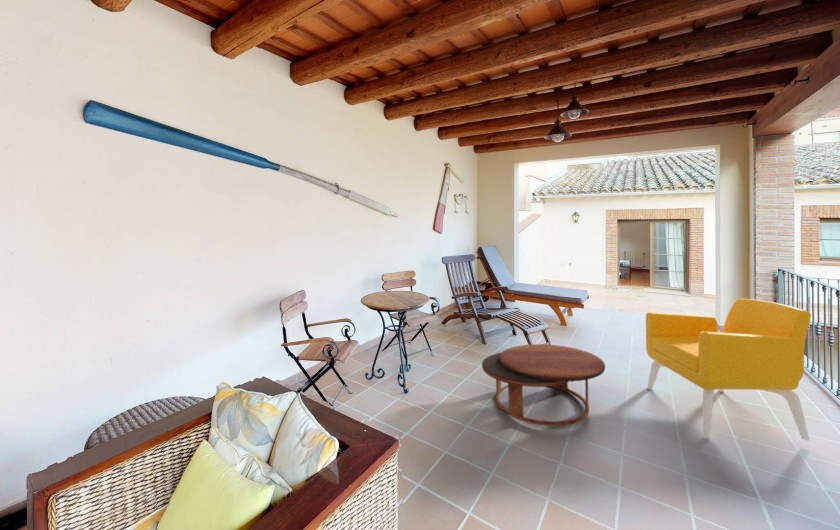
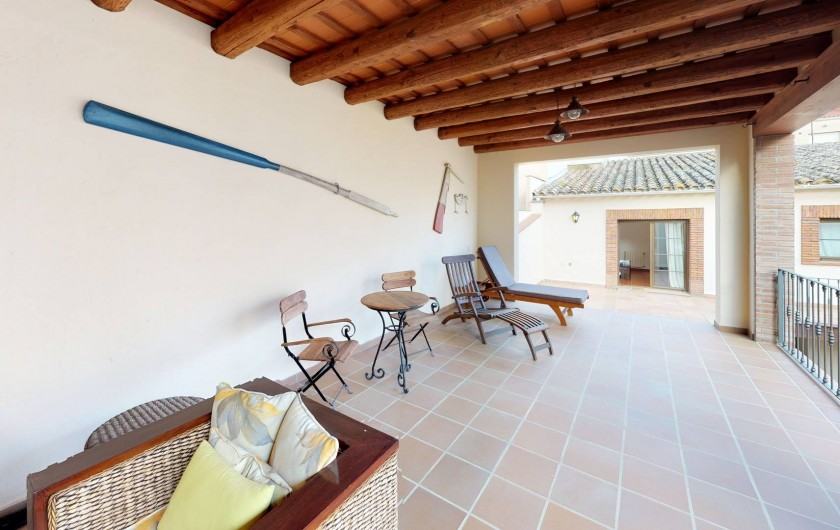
- coffee table [481,343,606,427]
- armchair [645,298,812,442]
